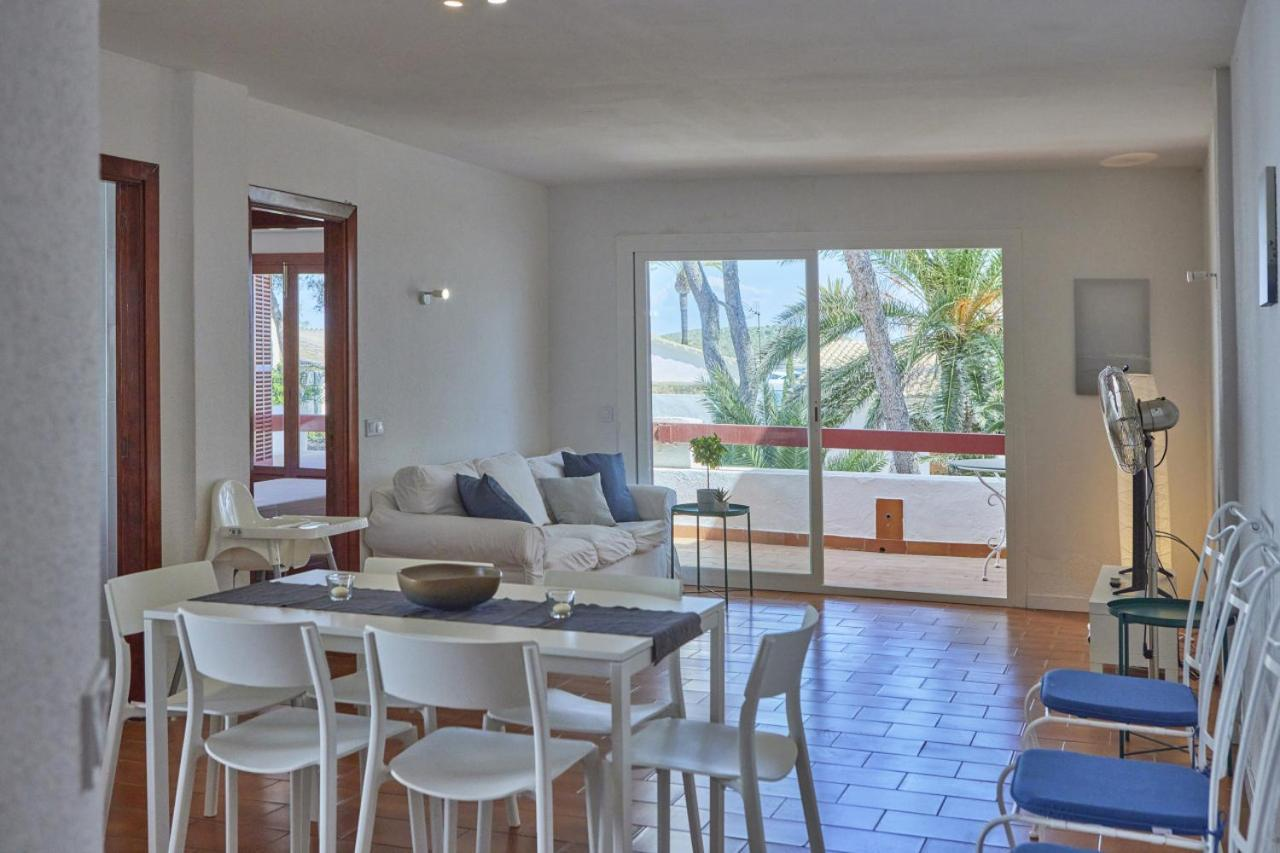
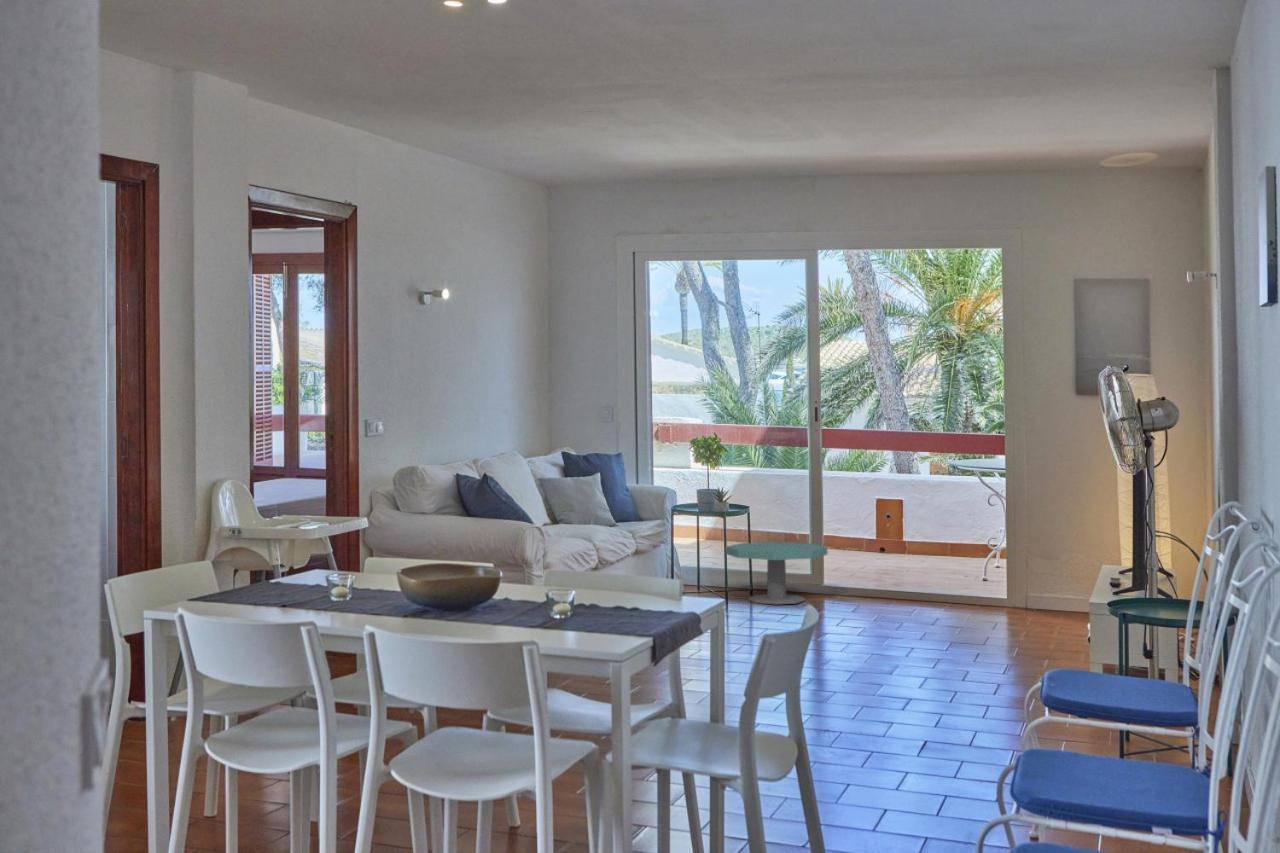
+ side table [725,541,829,605]
